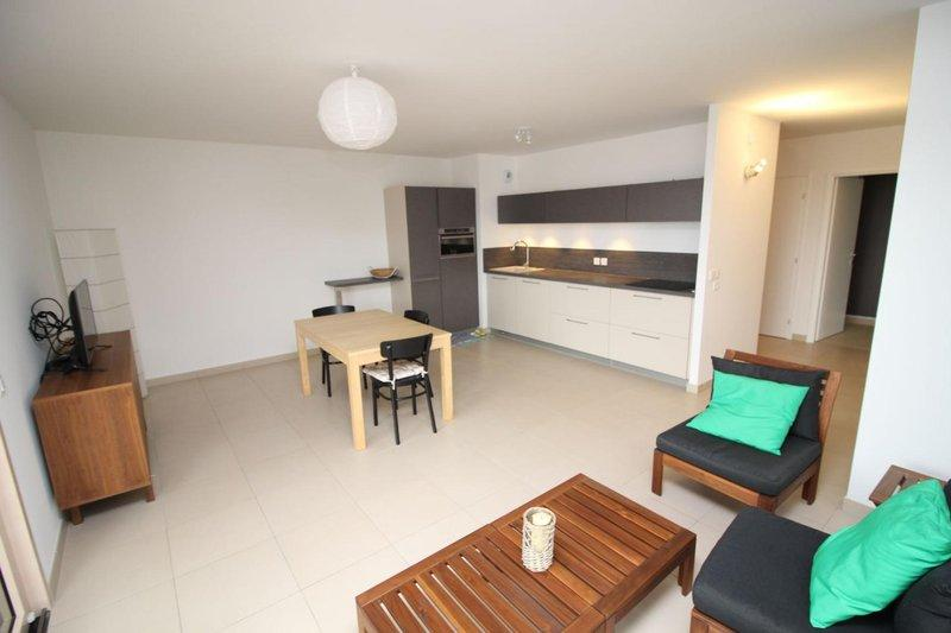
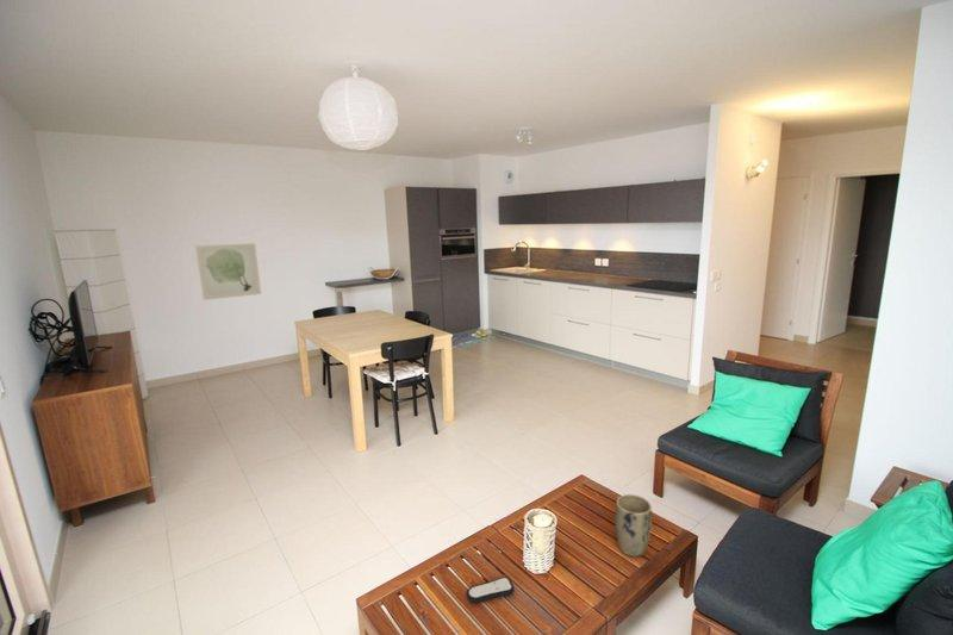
+ plant pot [615,493,653,558]
+ remote control [466,577,515,604]
+ wall art [194,242,262,301]
